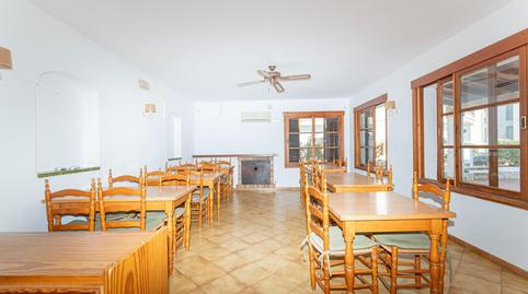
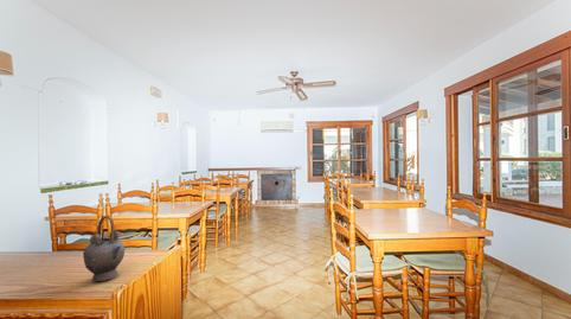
+ teapot [82,215,126,282]
